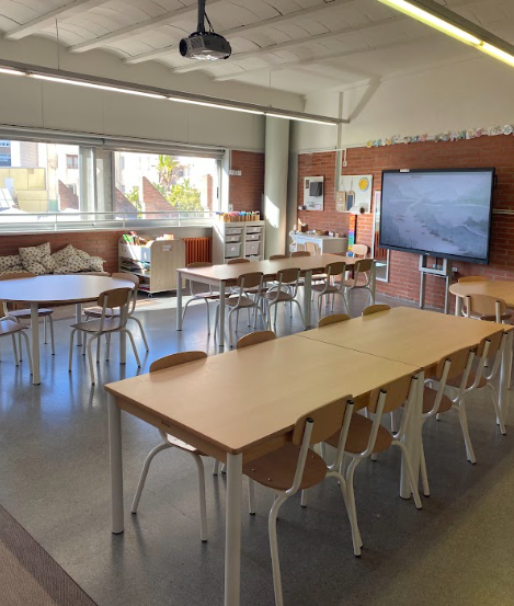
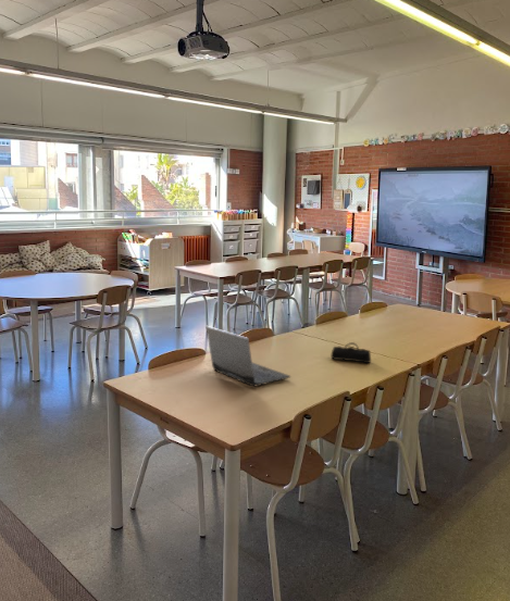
+ pencil case [329,341,372,364]
+ laptop computer [204,325,291,387]
